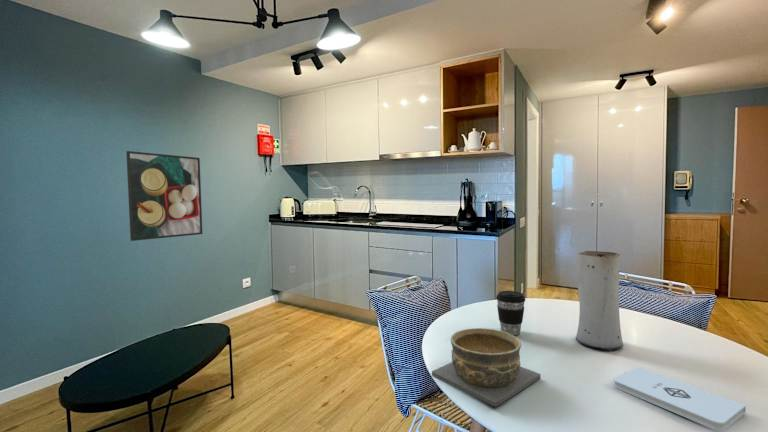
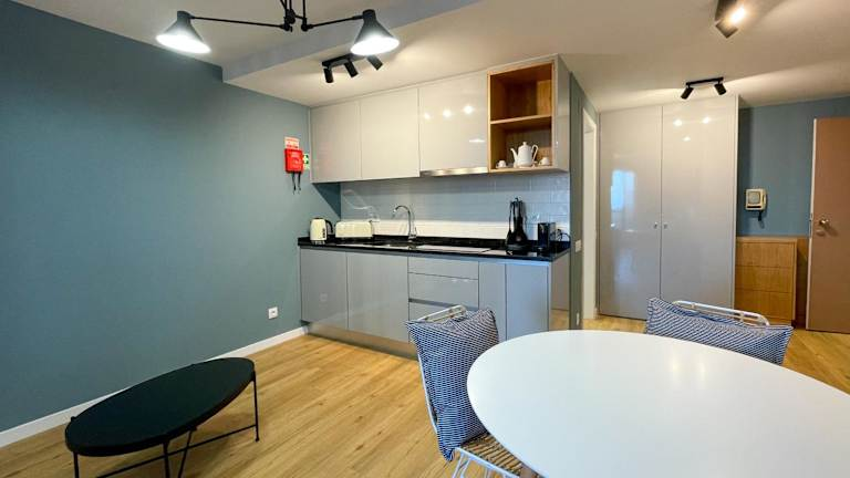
- bowl [431,327,542,408]
- coffee cup [495,290,526,336]
- vase [575,250,624,351]
- notepad [612,366,747,432]
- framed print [125,150,203,242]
